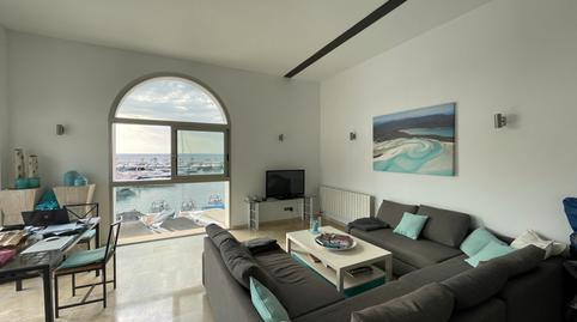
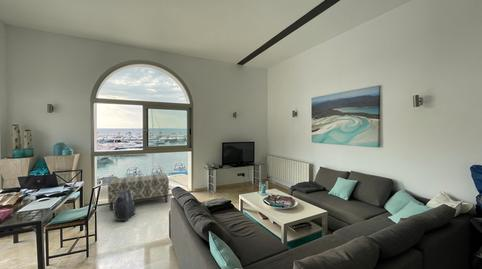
+ backpack [112,188,137,223]
+ bench [107,173,170,212]
